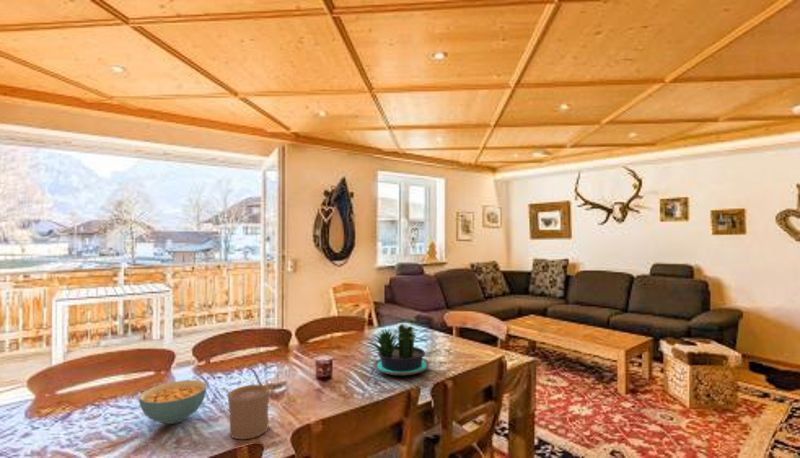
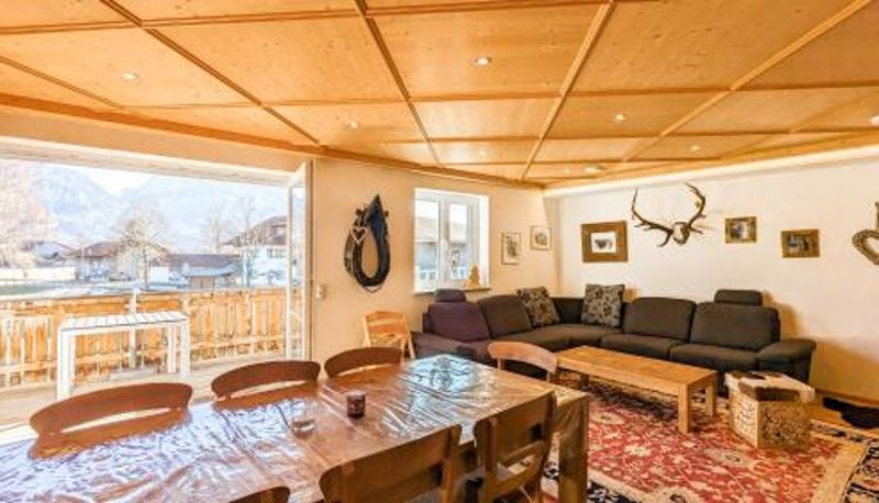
- cereal bowl [138,379,208,425]
- cup [227,384,271,440]
- potted plant [367,324,431,376]
